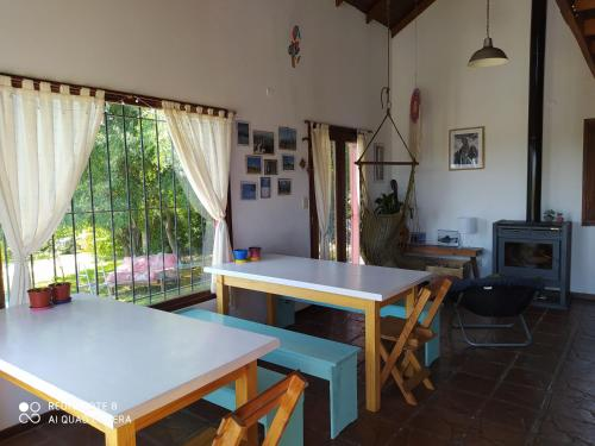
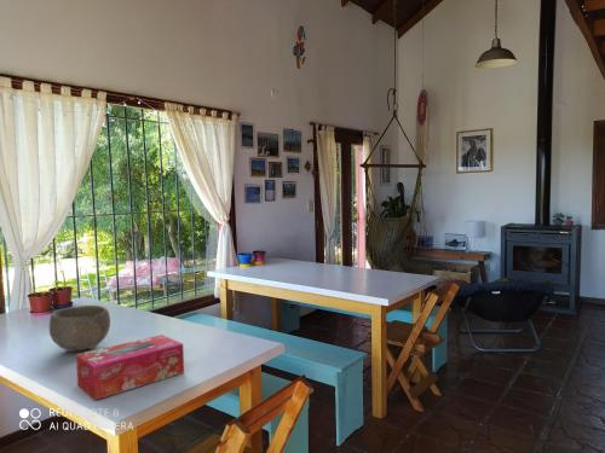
+ bowl [48,304,111,352]
+ tissue box [75,333,185,401]
